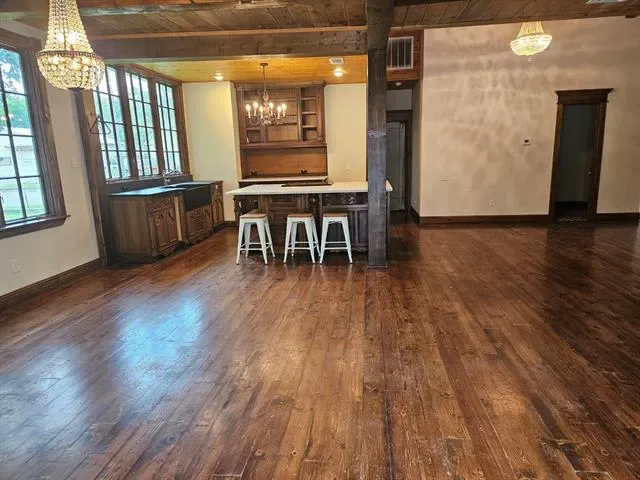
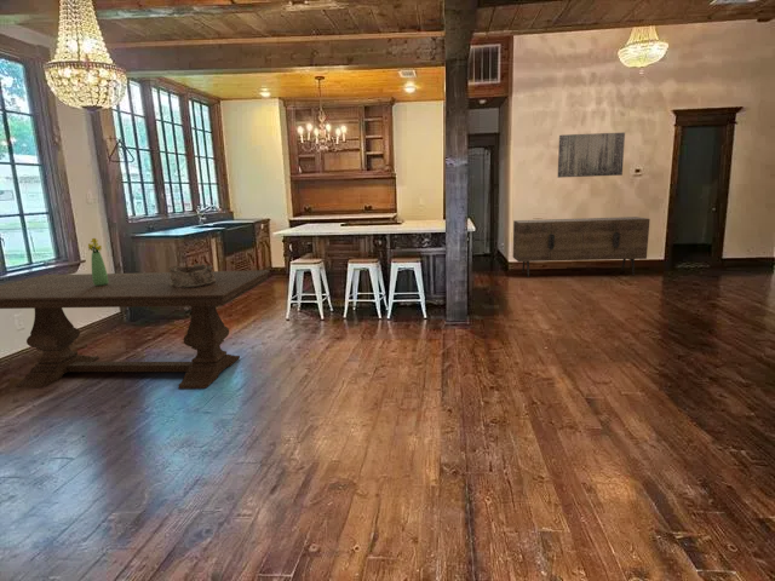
+ sideboard [512,215,651,278]
+ dining table [0,269,271,390]
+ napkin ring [167,263,216,288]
+ wall art [557,131,626,179]
+ bouquet [87,237,108,286]
